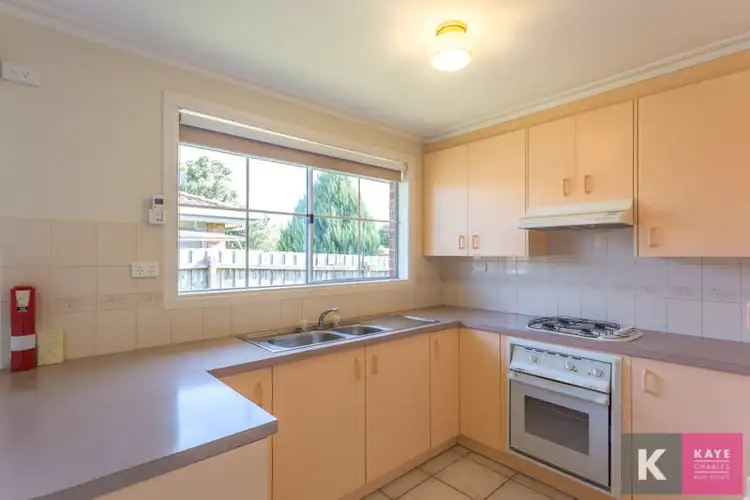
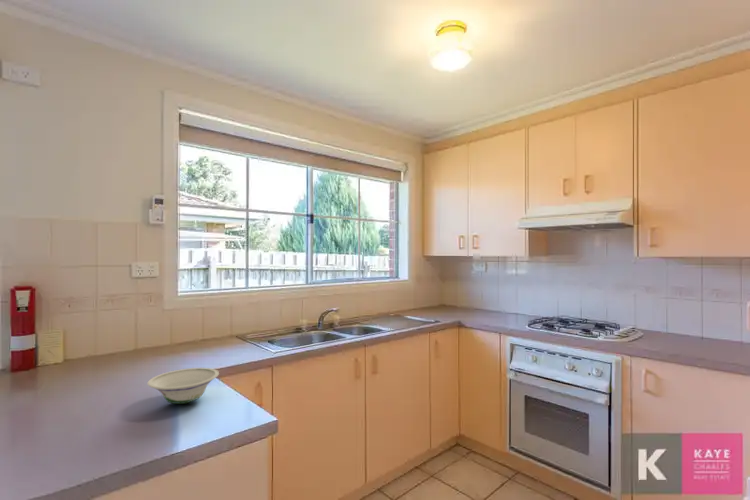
+ bowl [146,367,220,405]
